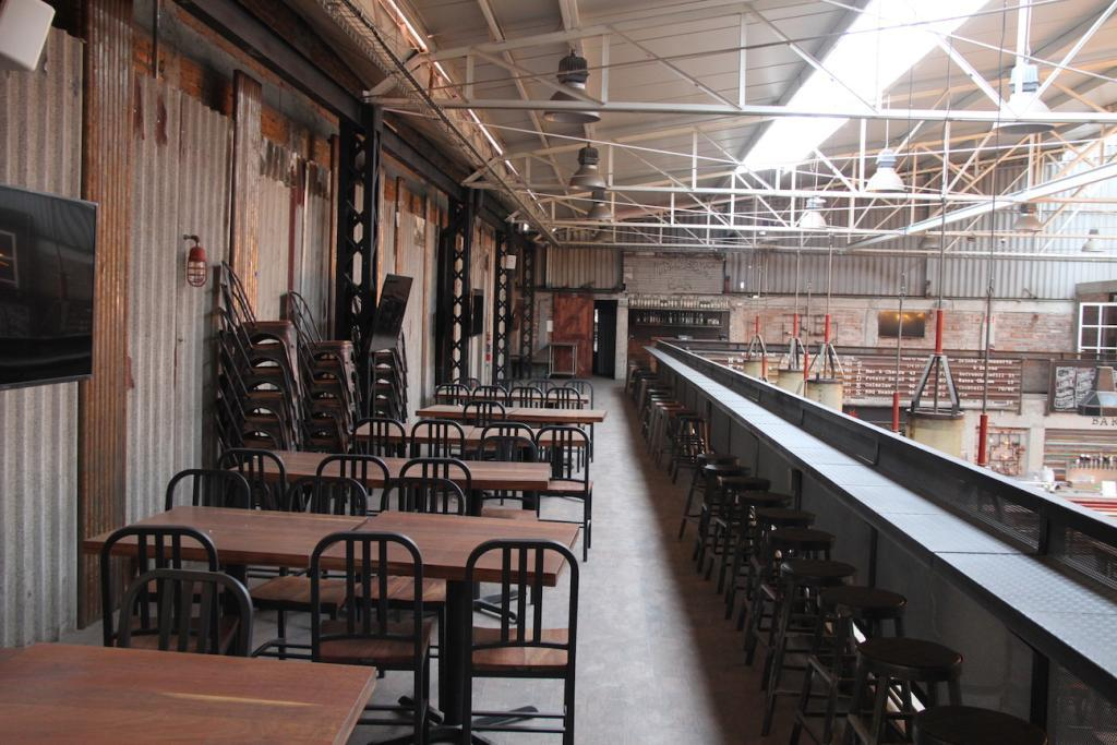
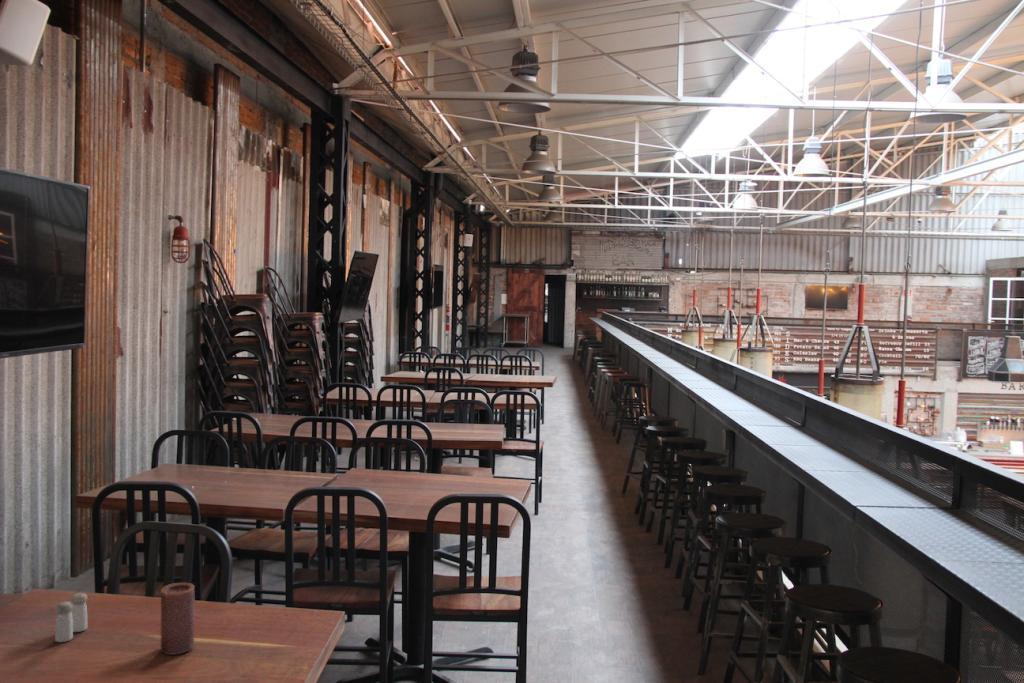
+ salt and pepper shaker [54,592,88,643]
+ candle [160,582,196,656]
